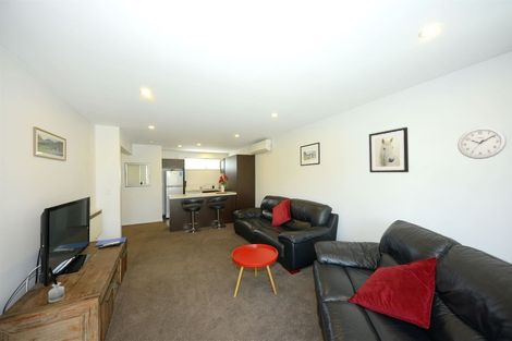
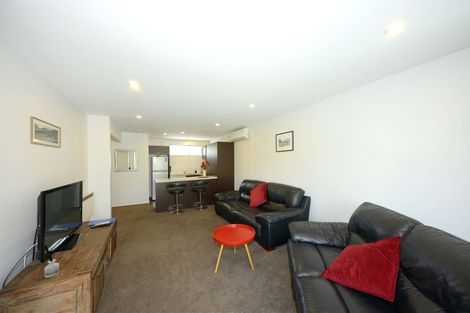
- wall clock [456,126,508,160]
- wall art [368,126,410,173]
